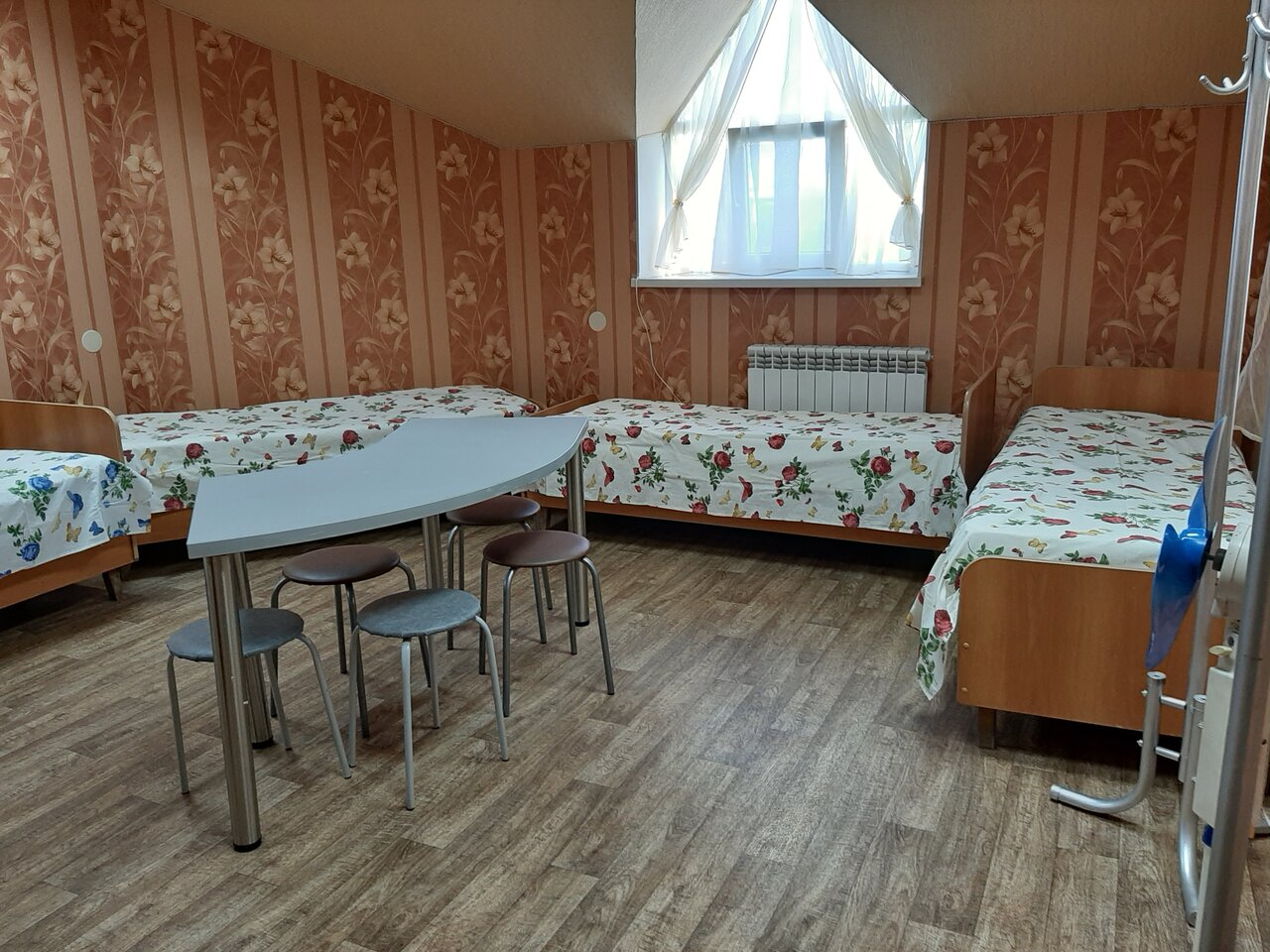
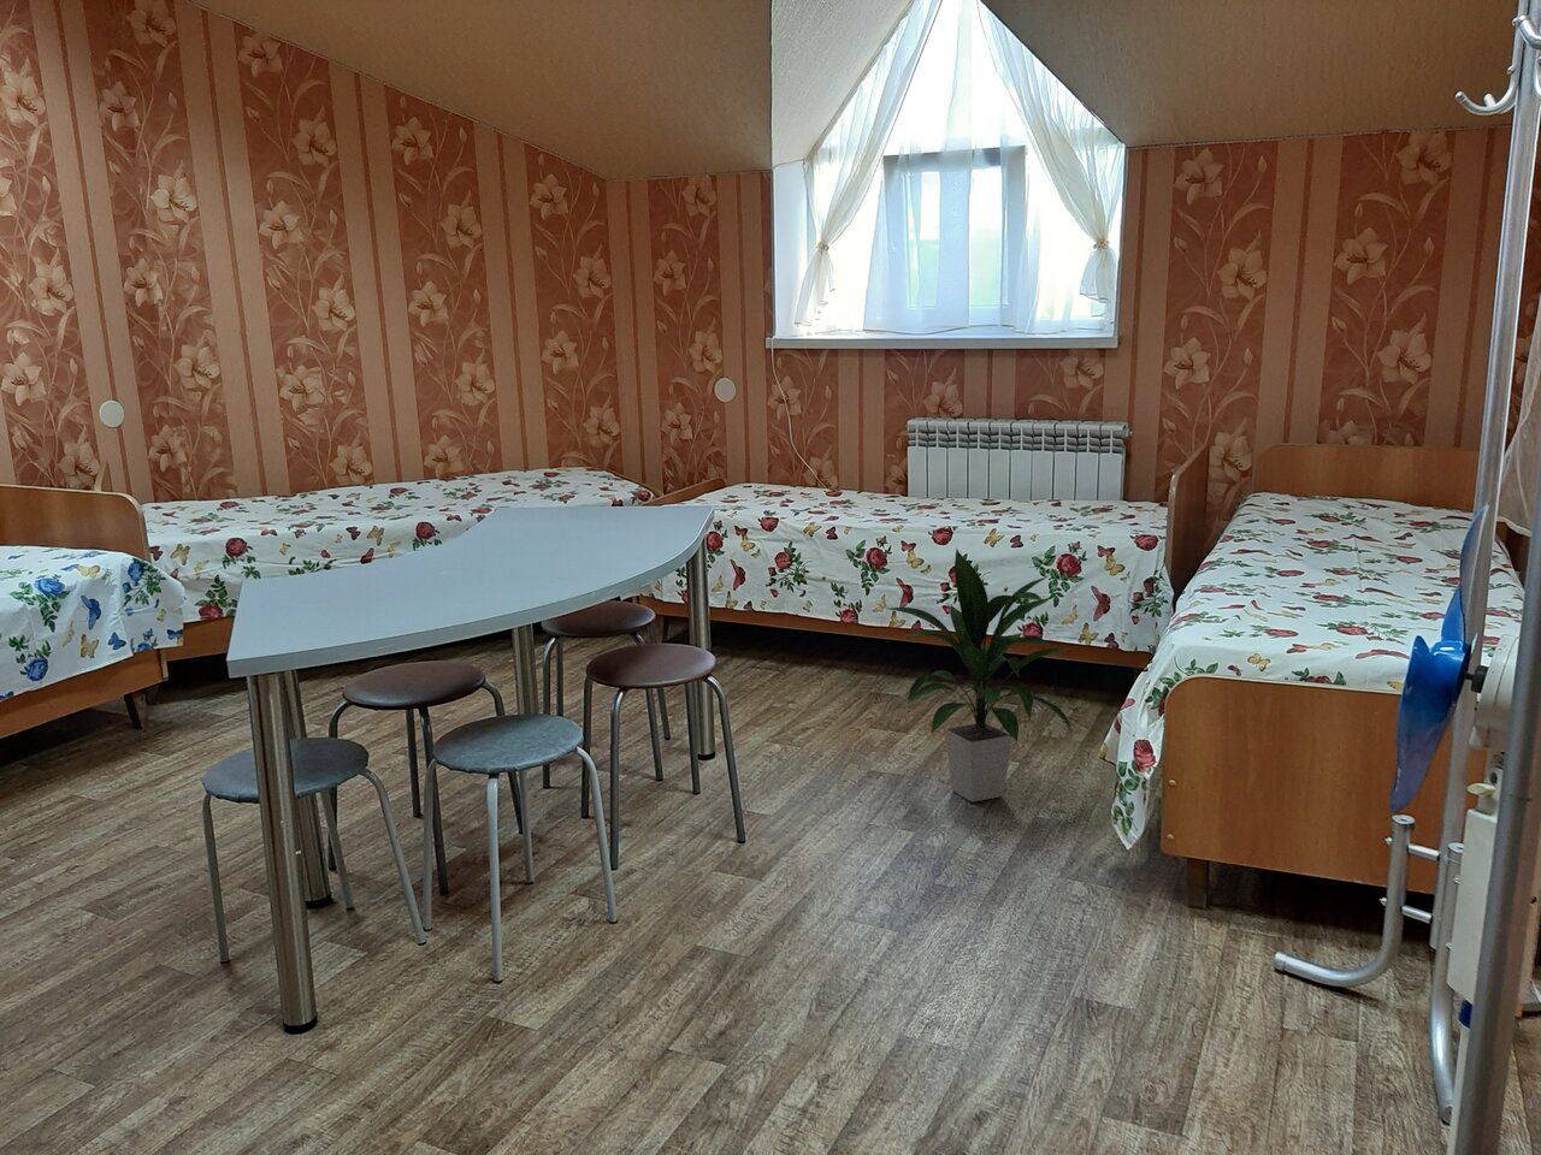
+ indoor plant [880,547,1073,802]
